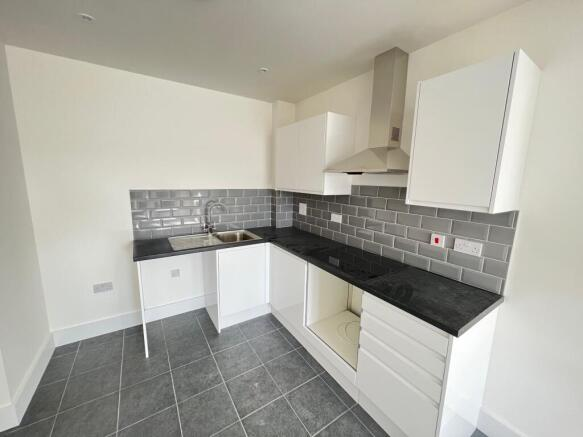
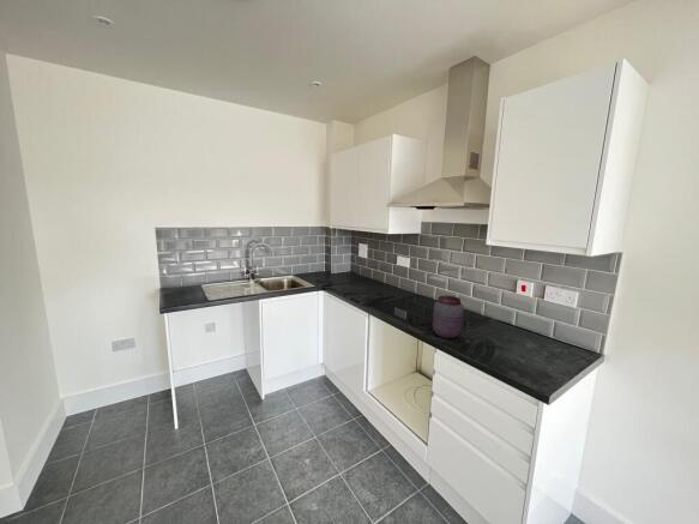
+ jar [432,295,465,339]
